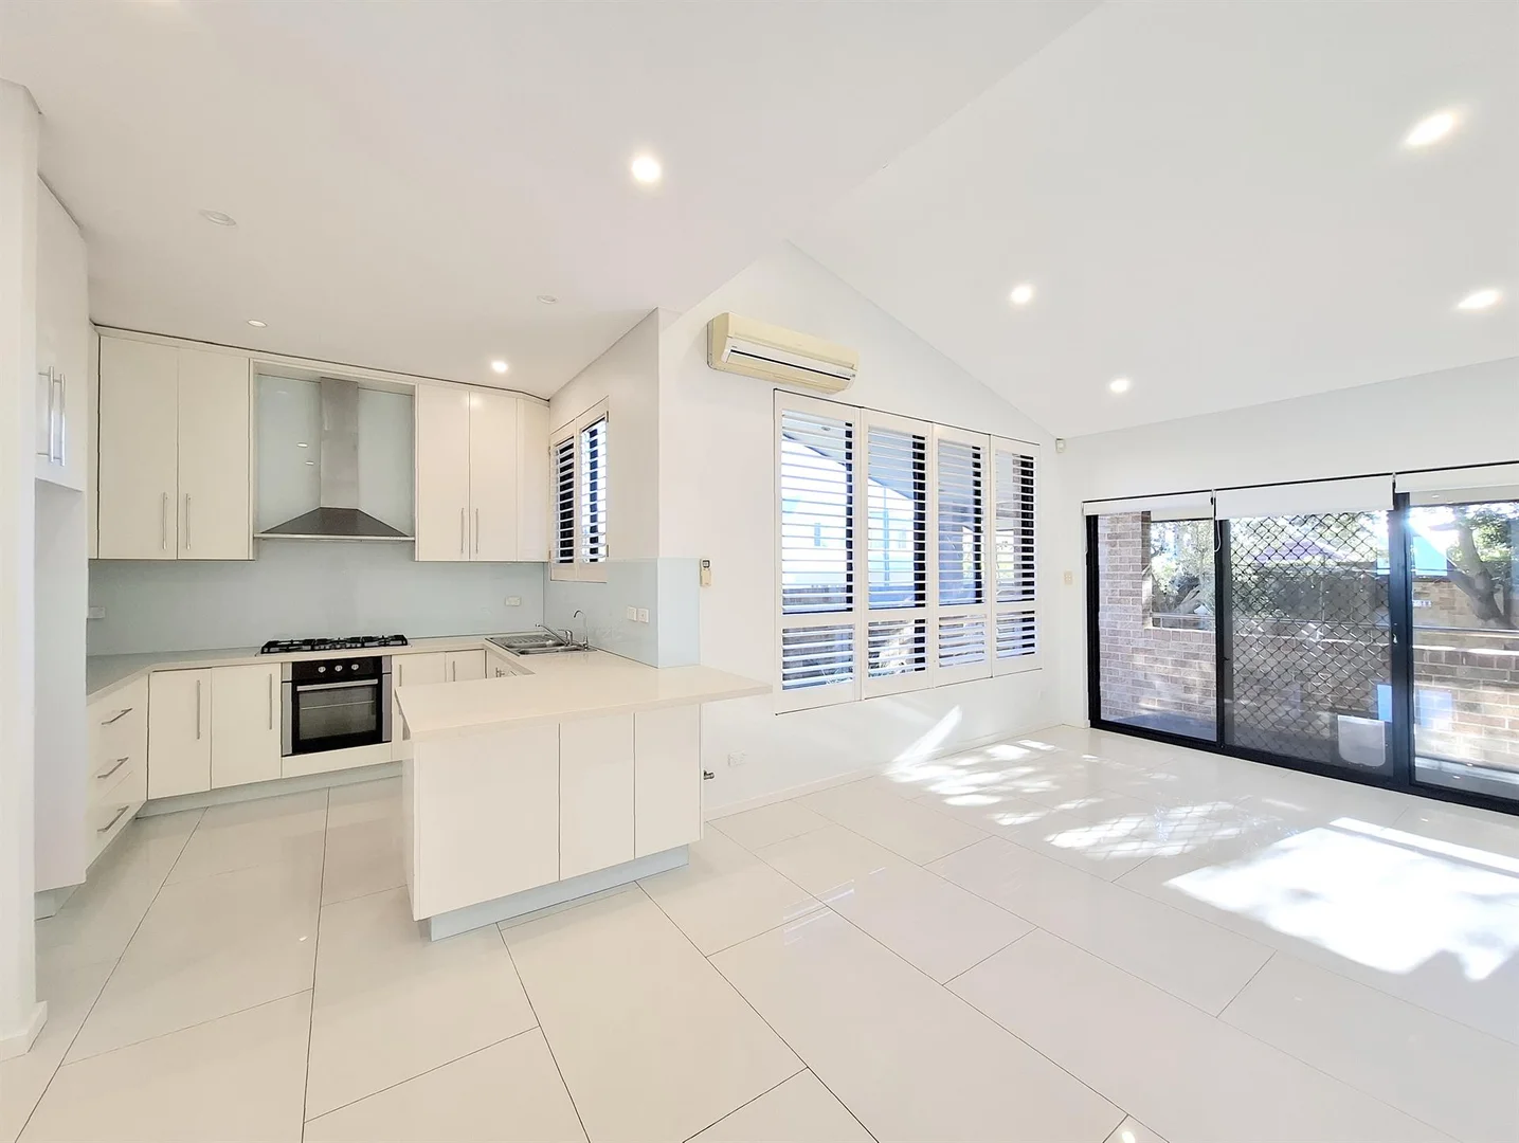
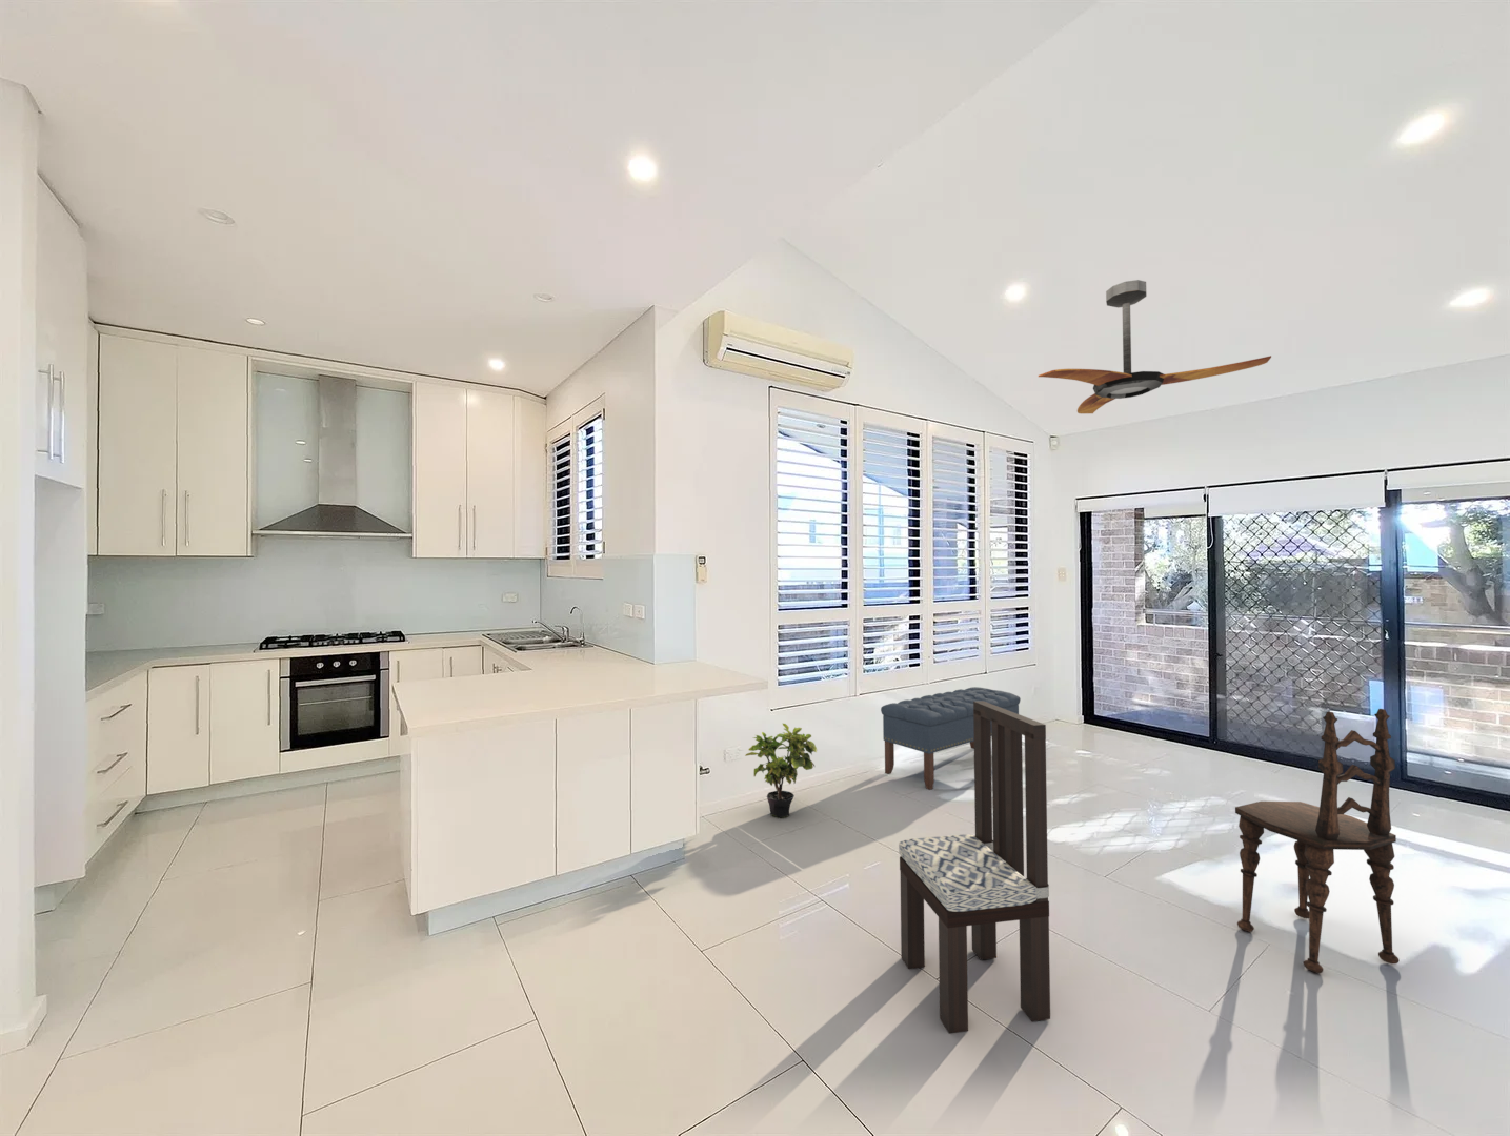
+ dining chair [1234,708,1399,974]
+ dining chair [898,700,1052,1035]
+ bench [880,686,1022,791]
+ potted plant [744,723,819,819]
+ ceiling fan [1037,279,1272,414]
